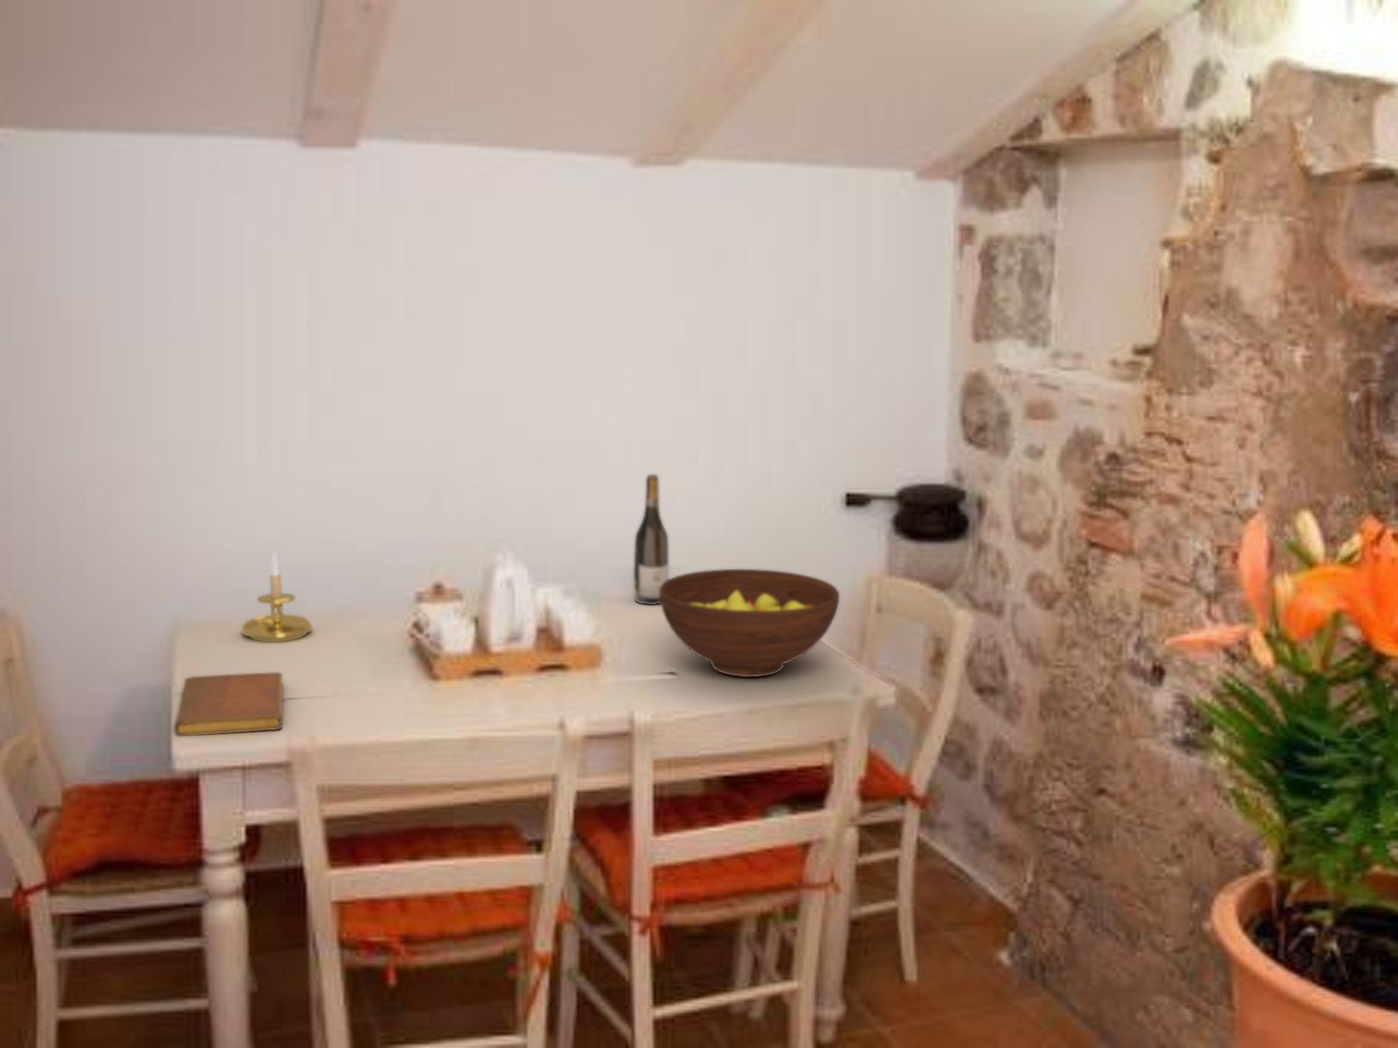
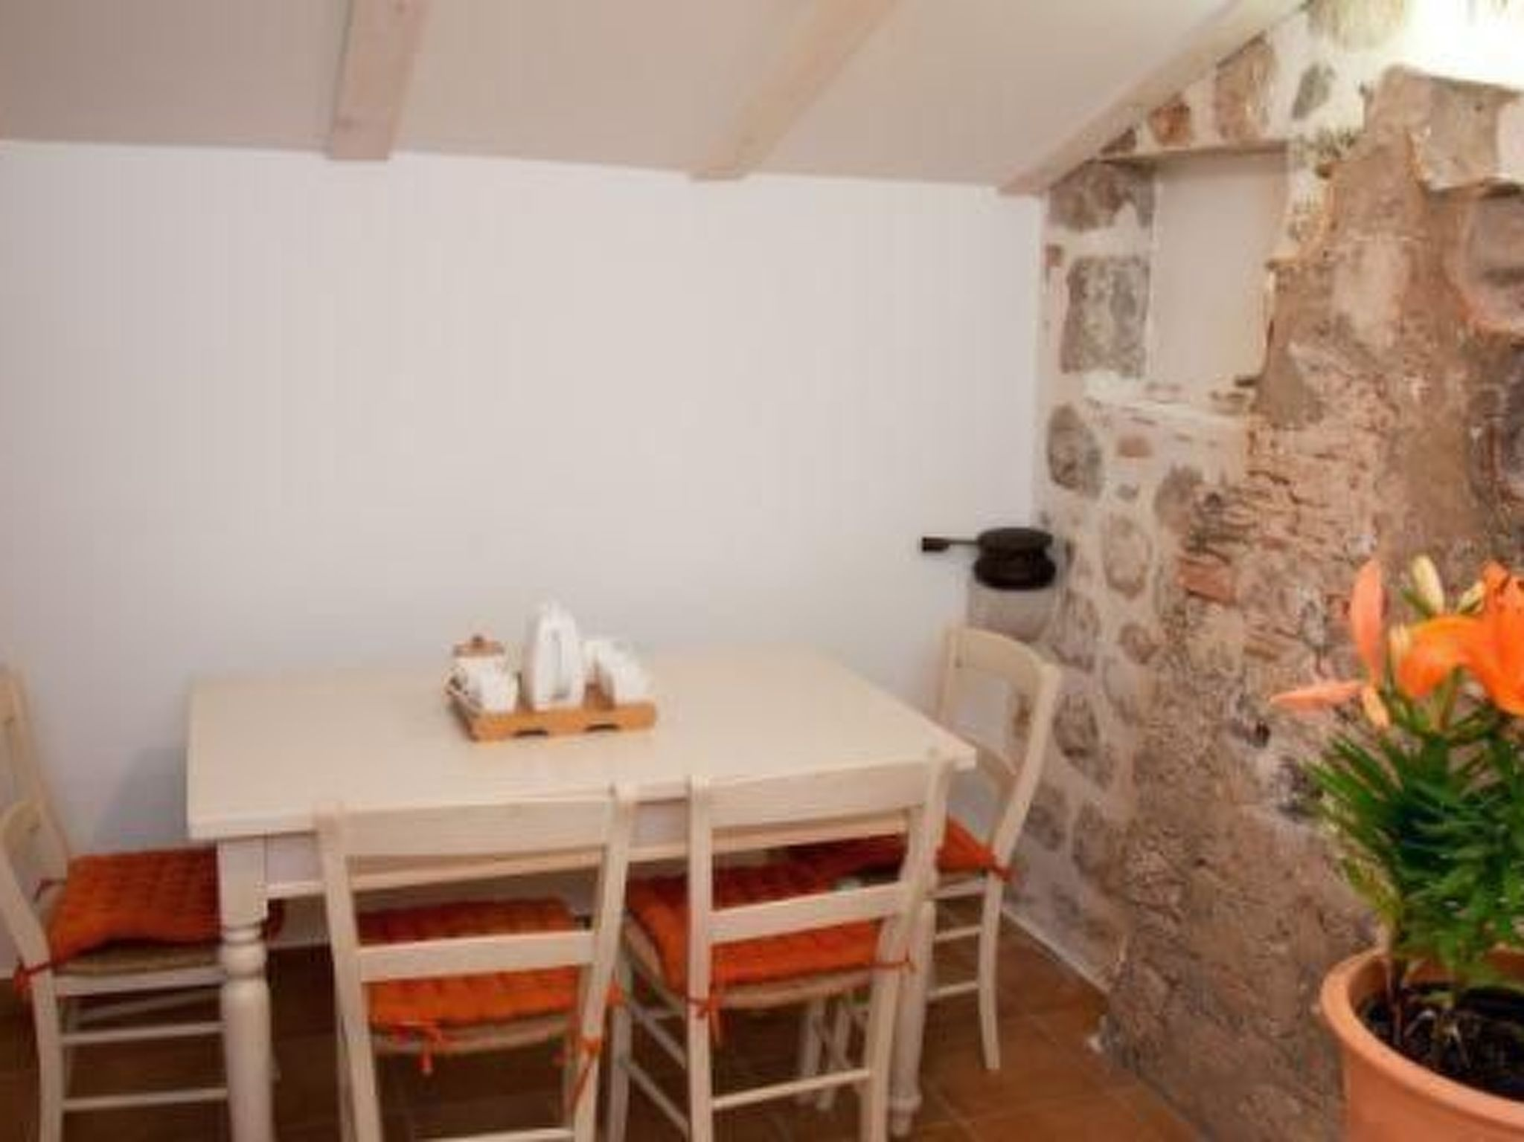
- candle holder [242,554,314,642]
- notebook [174,672,283,736]
- fruit bowl [659,568,840,677]
- wine bottle [633,473,669,605]
